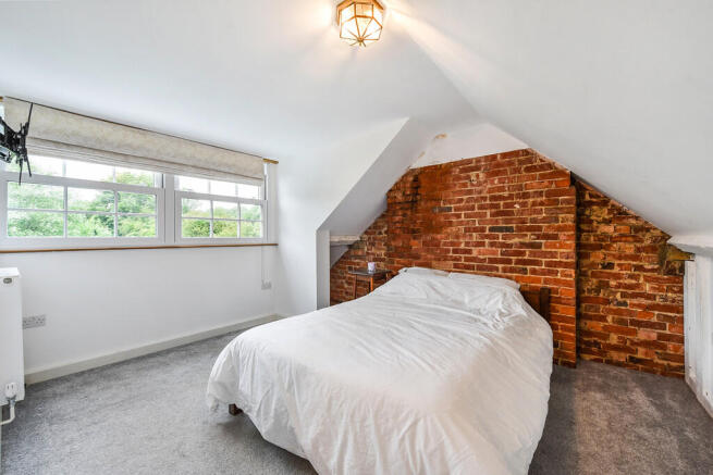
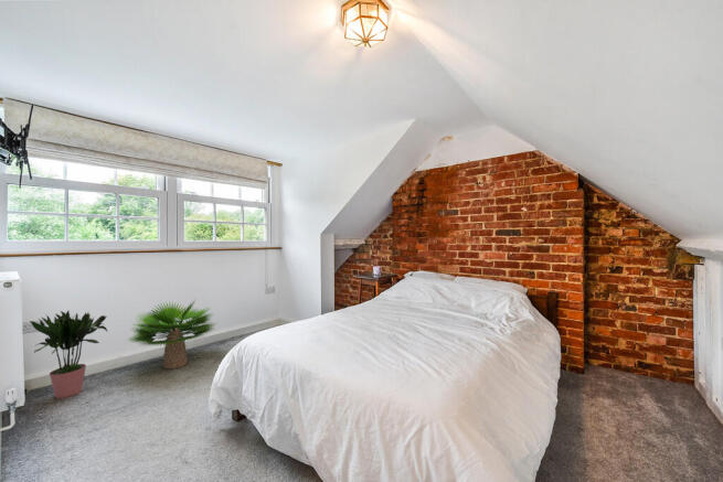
+ potted plant [29,309,108,399]
+ potted plant [126,298,219,369]
